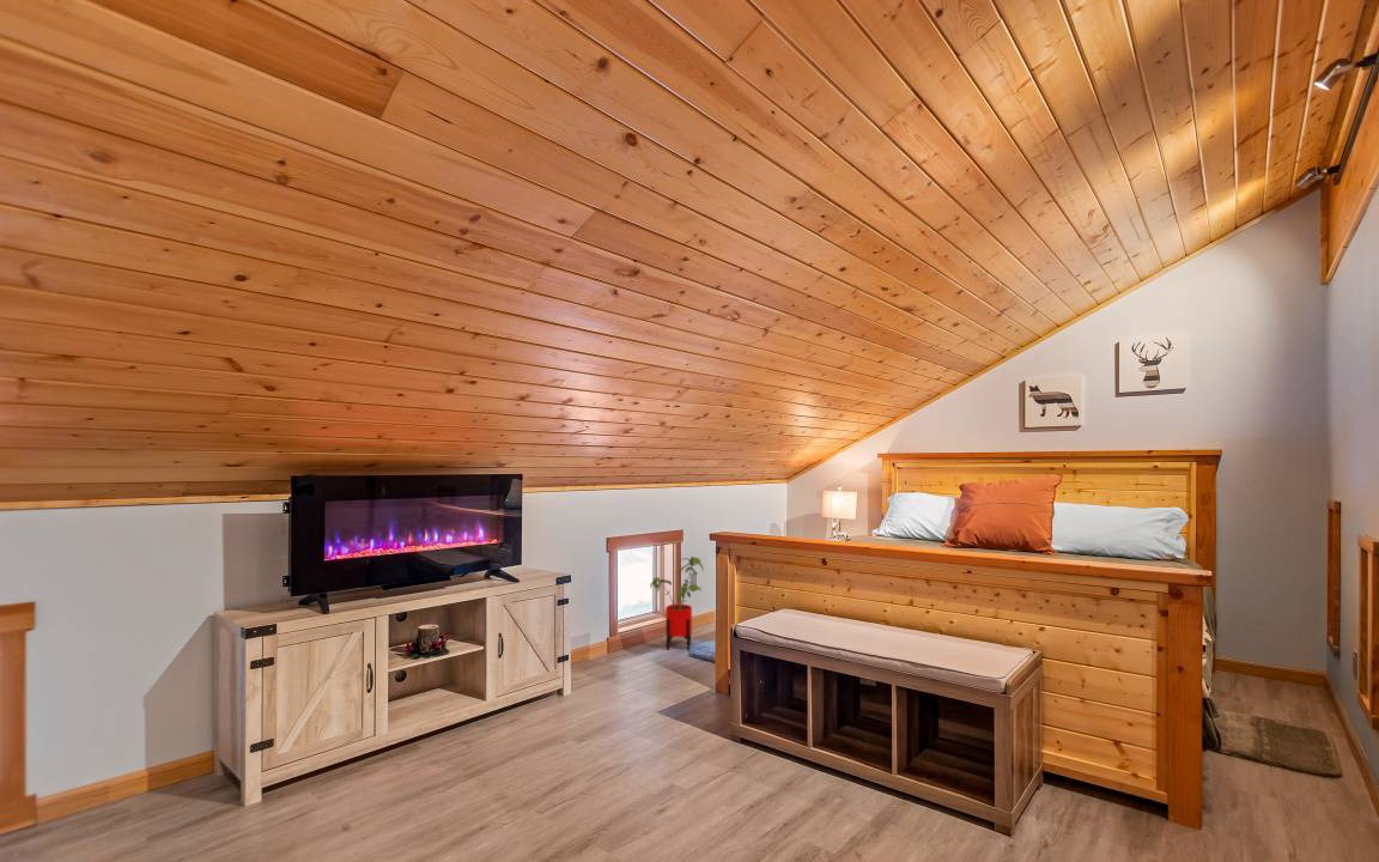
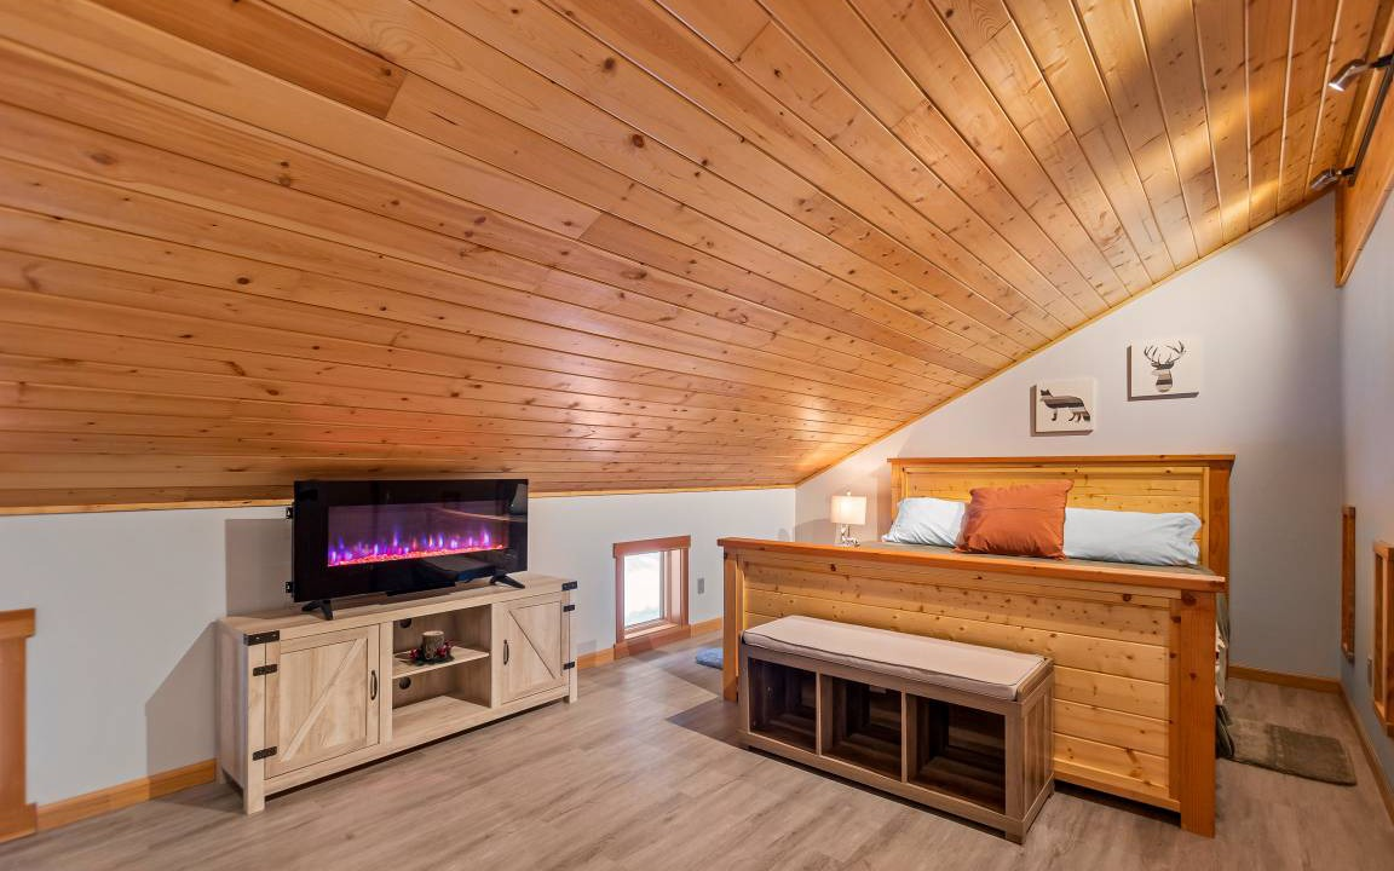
- house plant [649,556,705,651]
